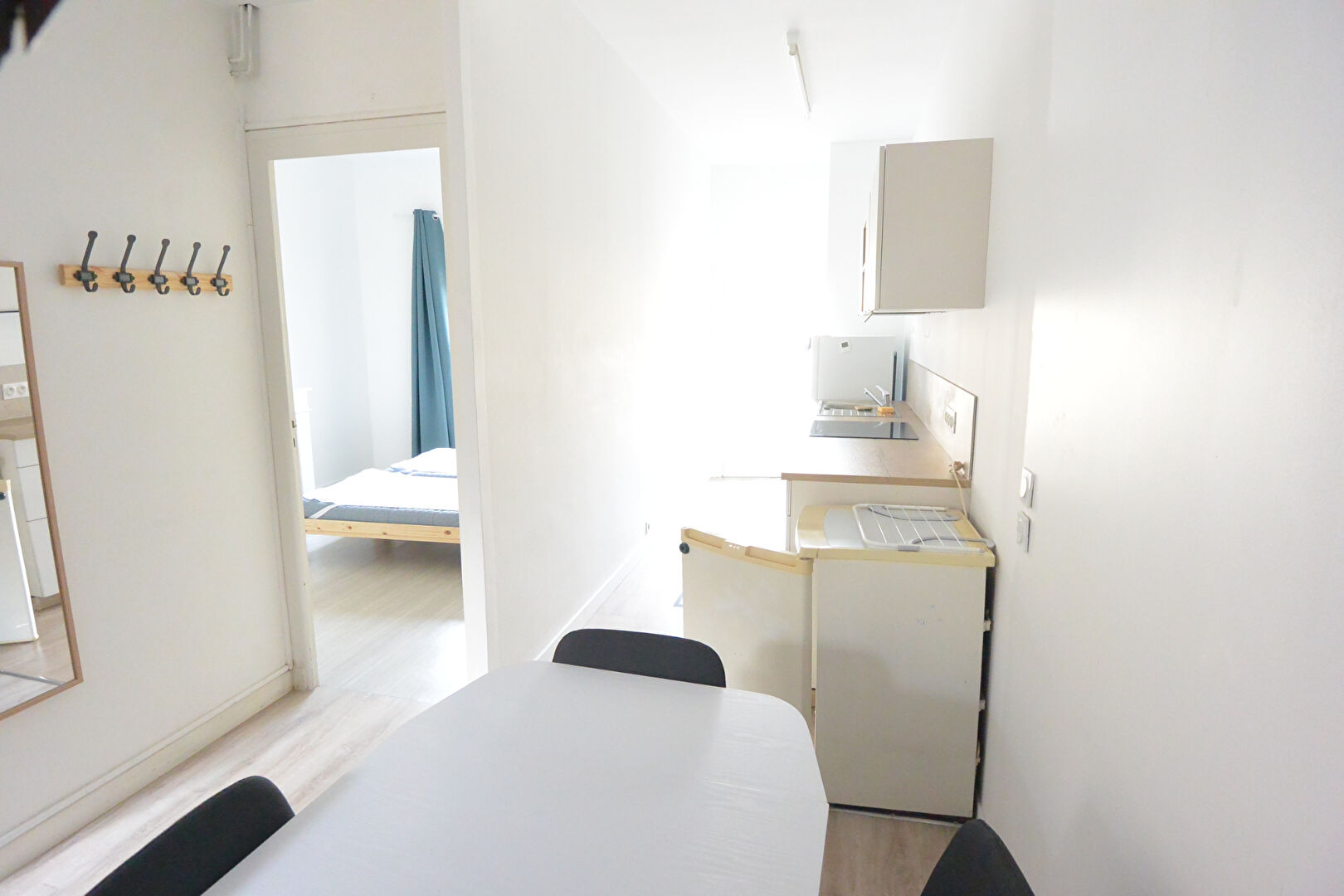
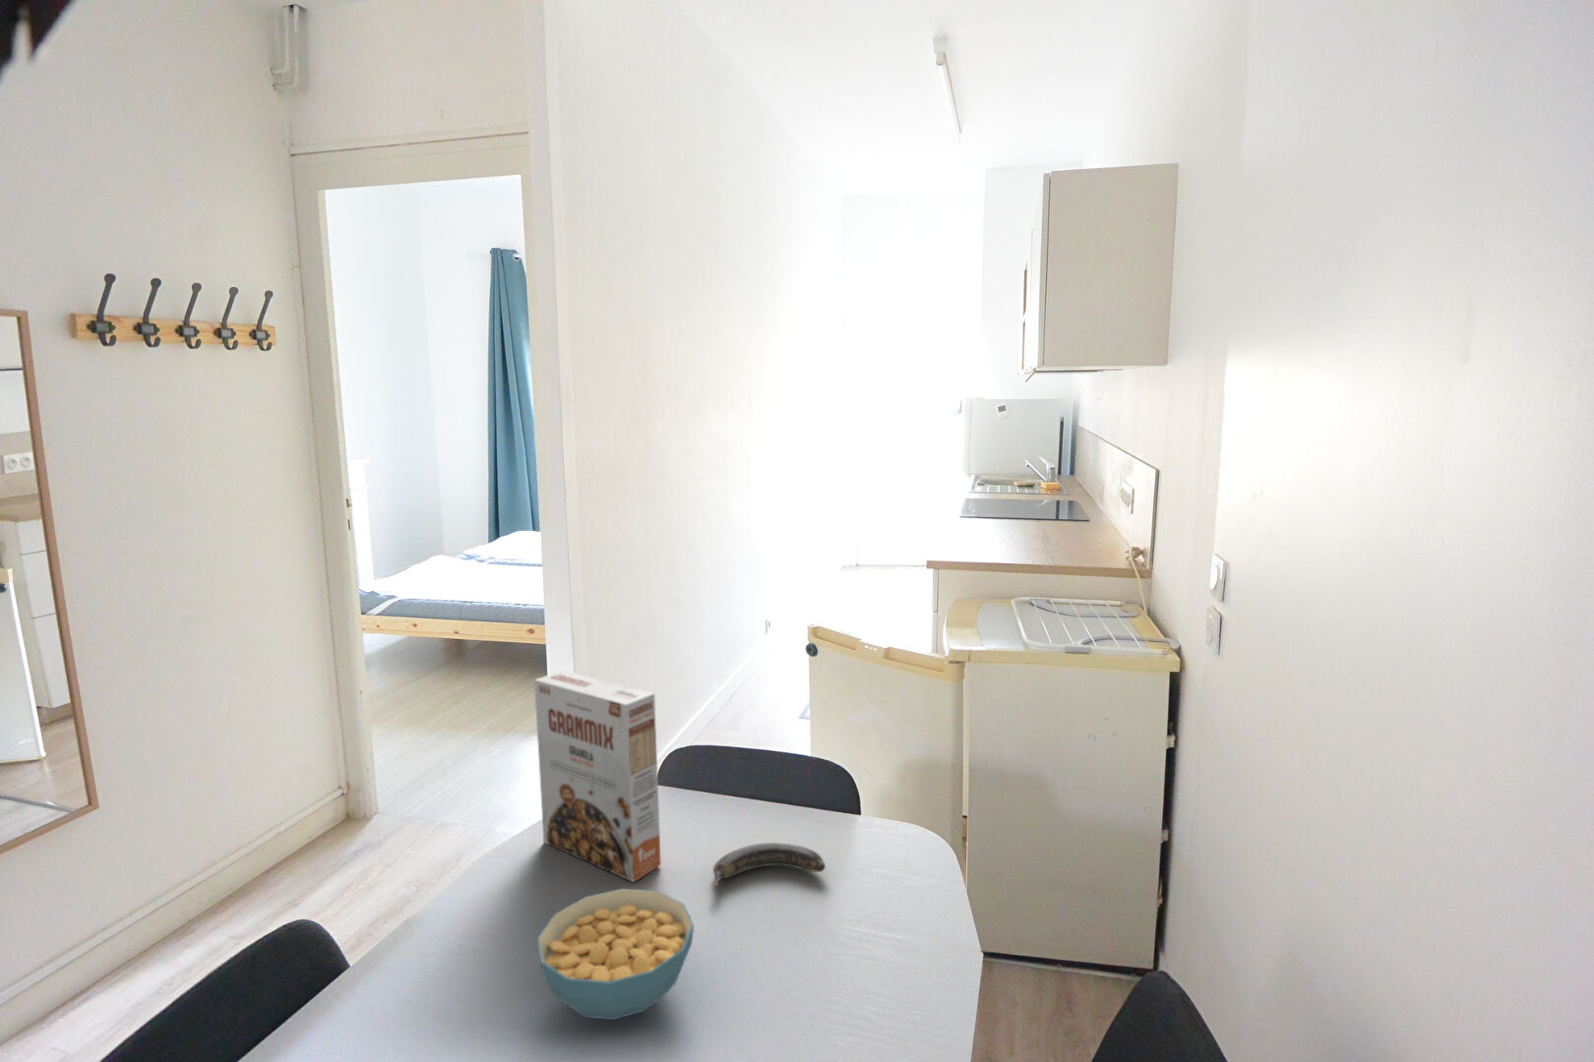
+ cereal box [534,670,662,883]
+ cereal bowl [536,887,695,1021]
+ banana [709,842,827,889]
